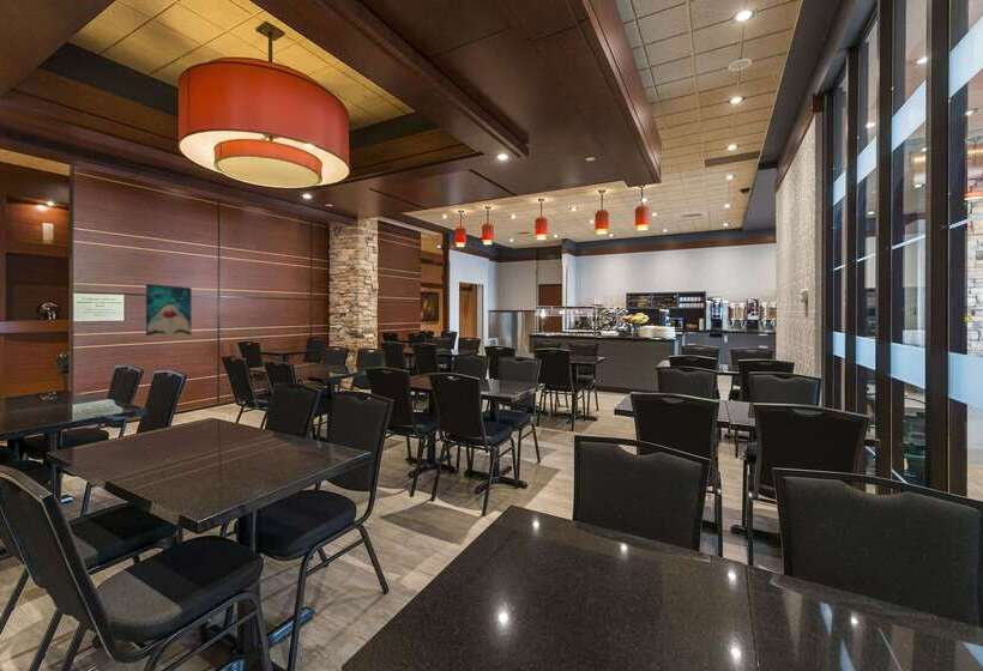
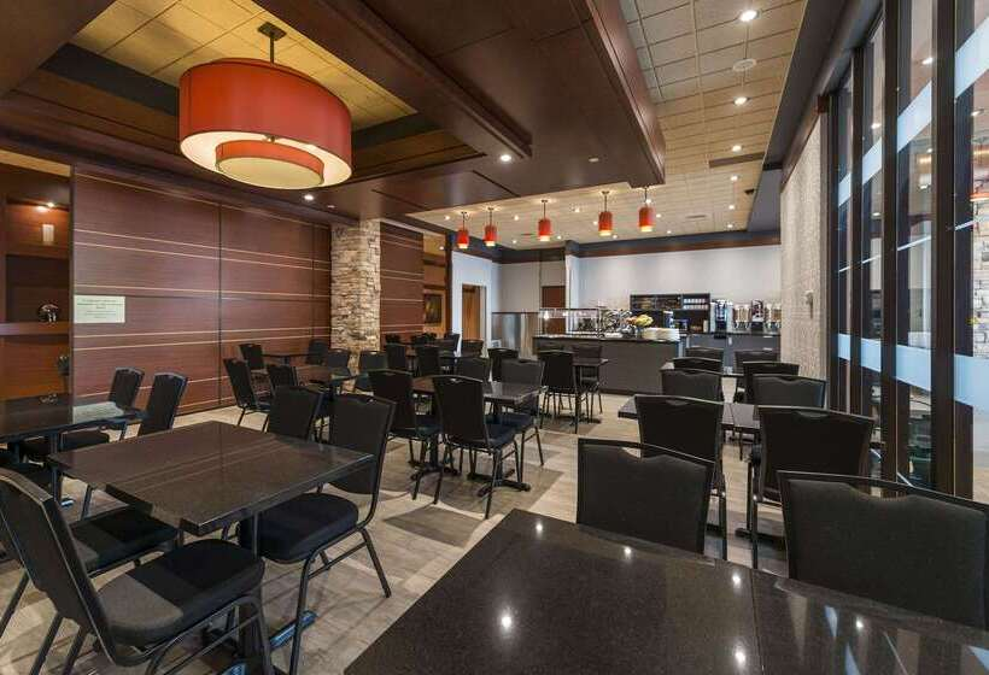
- wall art [145,283,192,337]
